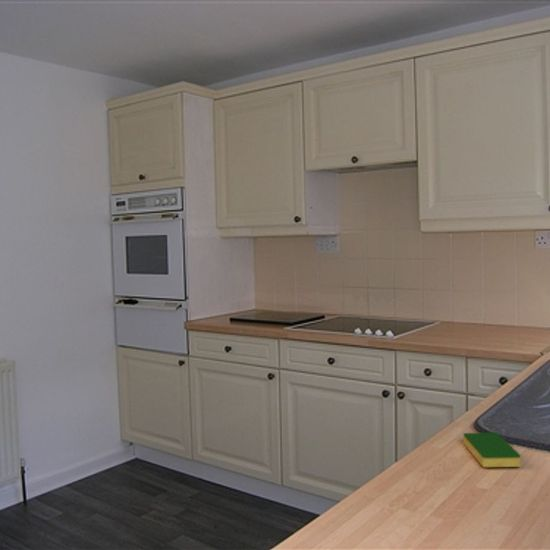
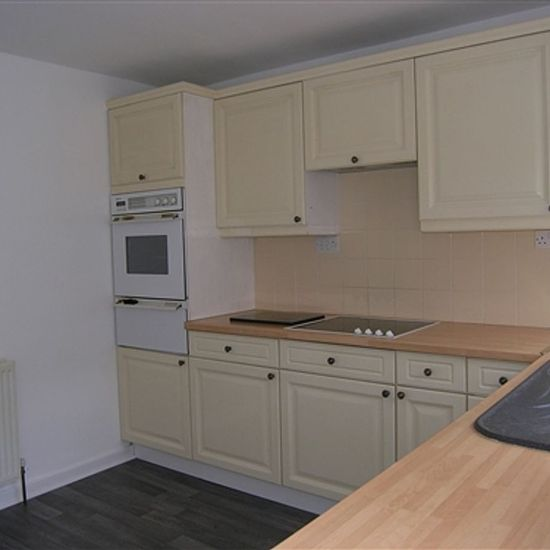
- dish sponge [462,431,522,468]
